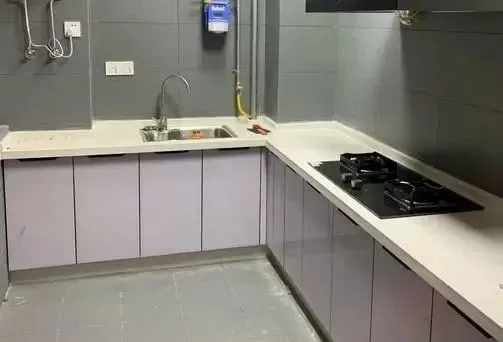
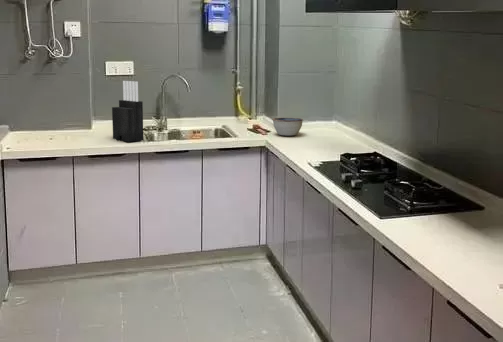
+ knife block [111,80,144,143]
+ bowl [272,117,304,136]
